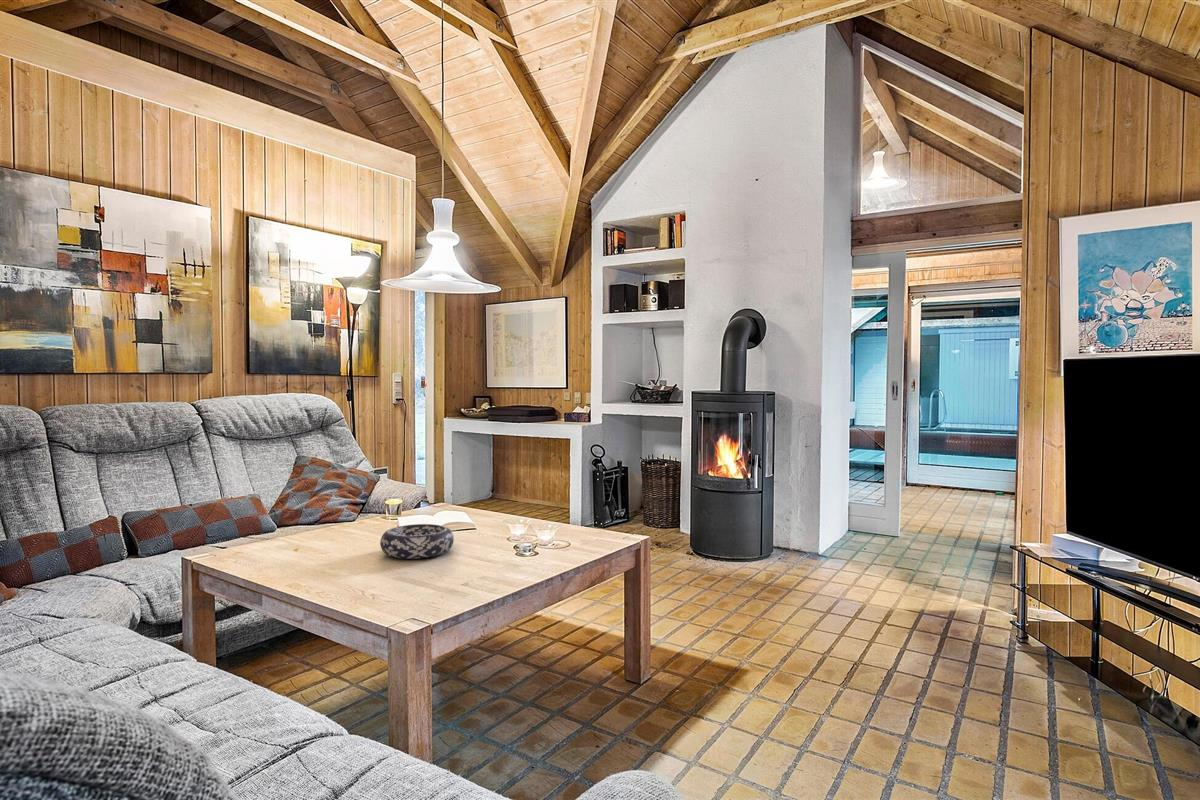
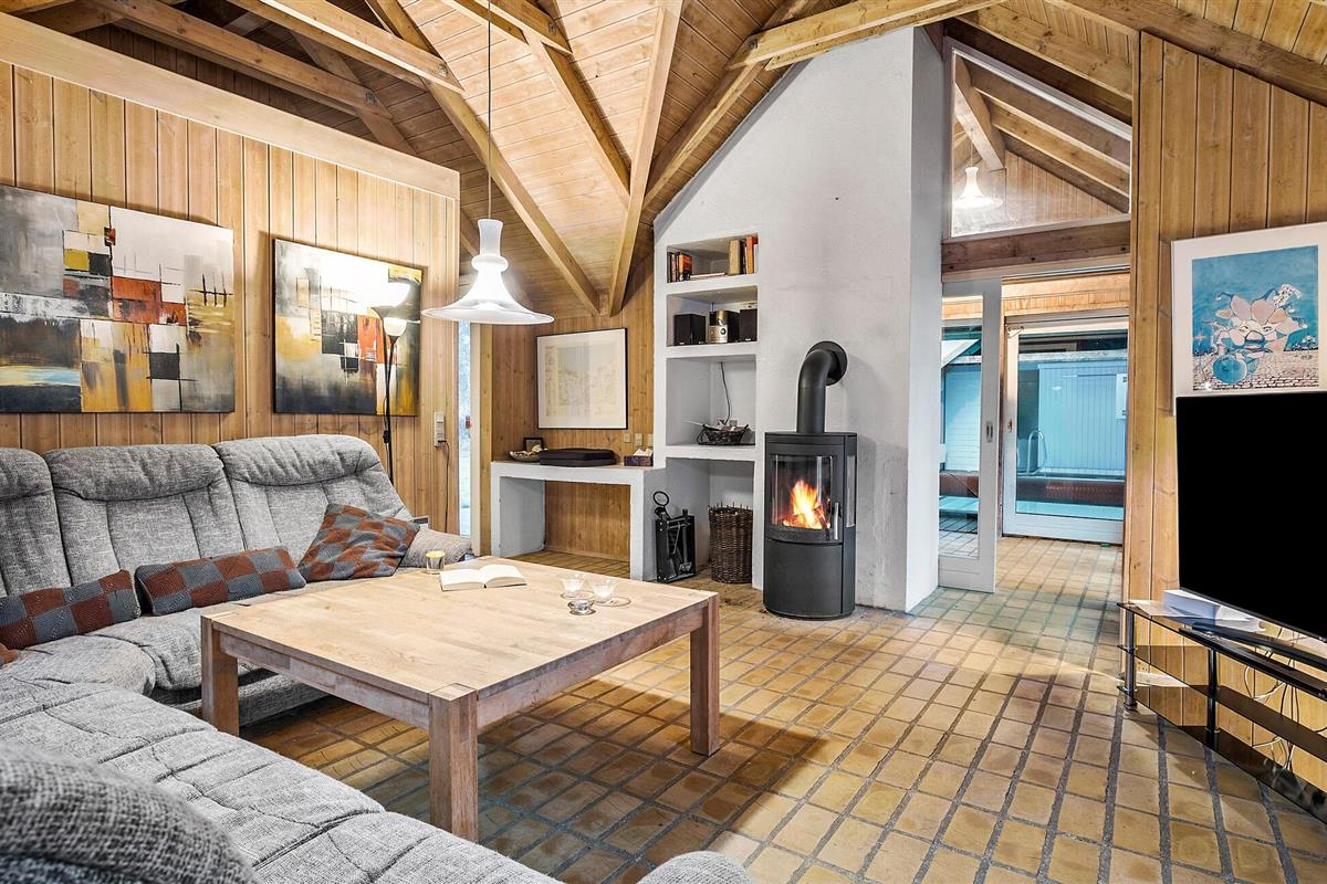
- decorative bowl [379,523,455,560]
